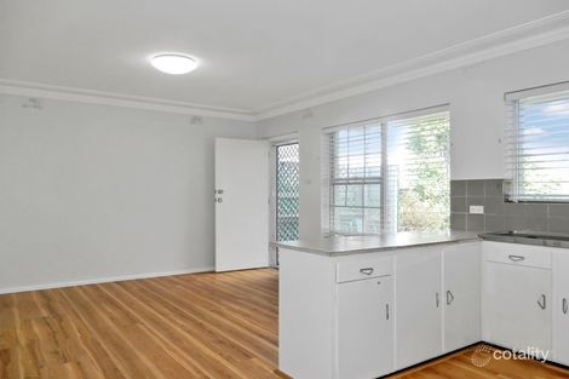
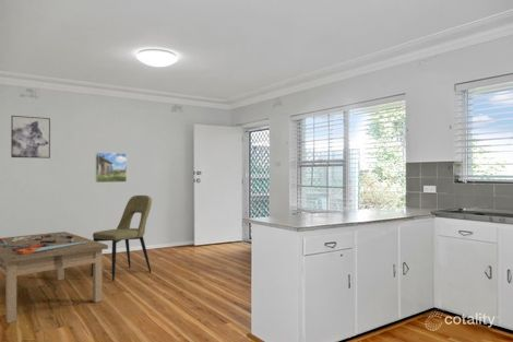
+ coffee table [0,231,109,323]
+ wall art [10,115,51,160]
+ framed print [94,151,128,184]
+ chair [90,194,153,282]
